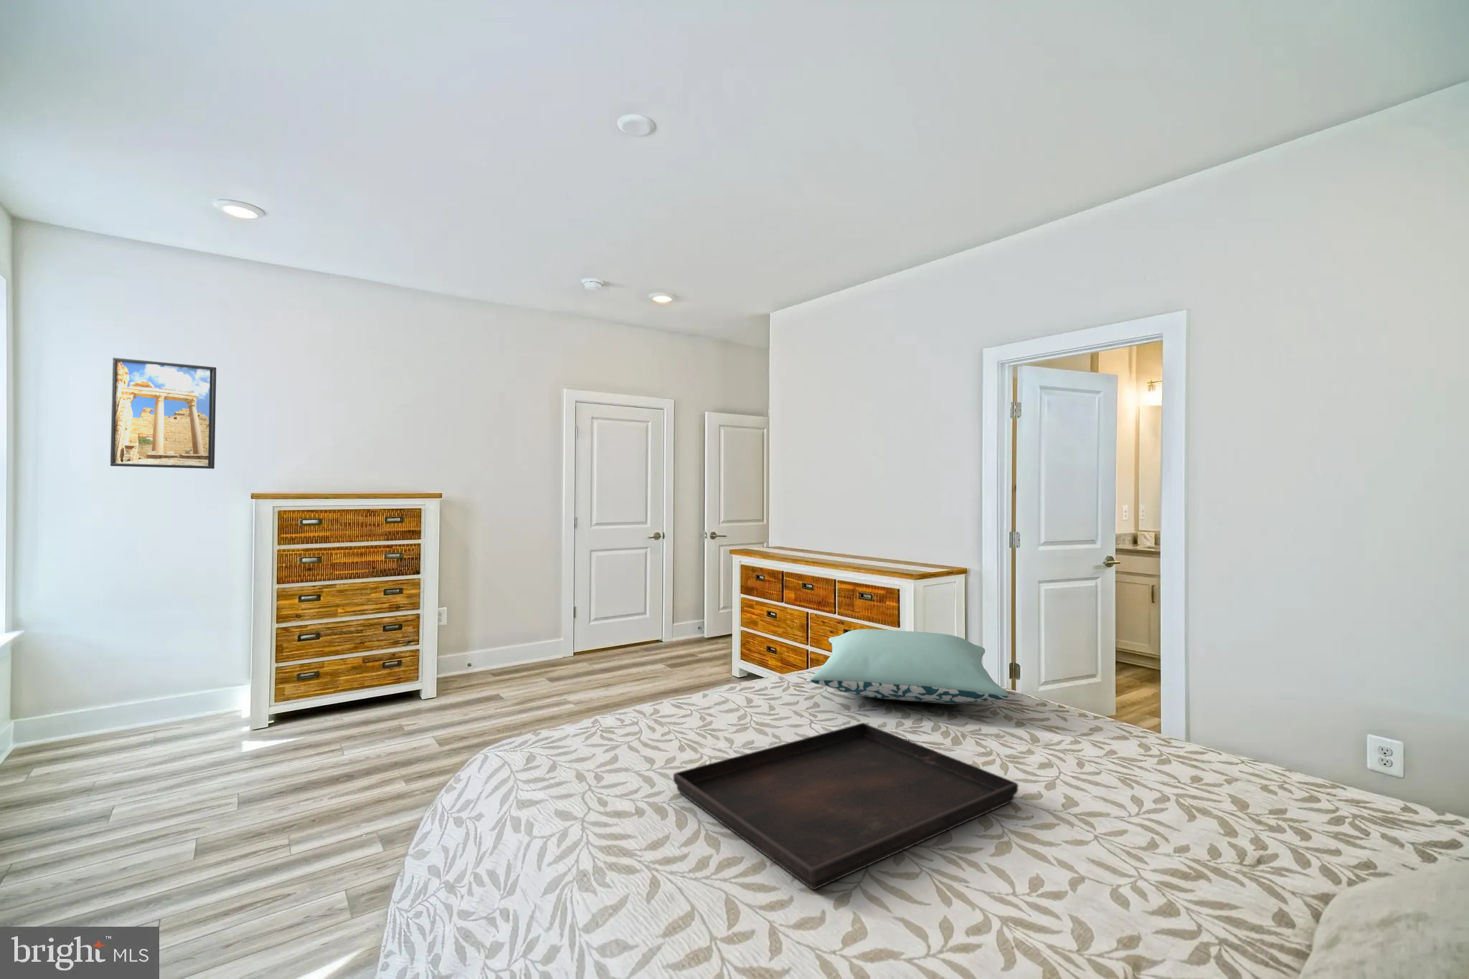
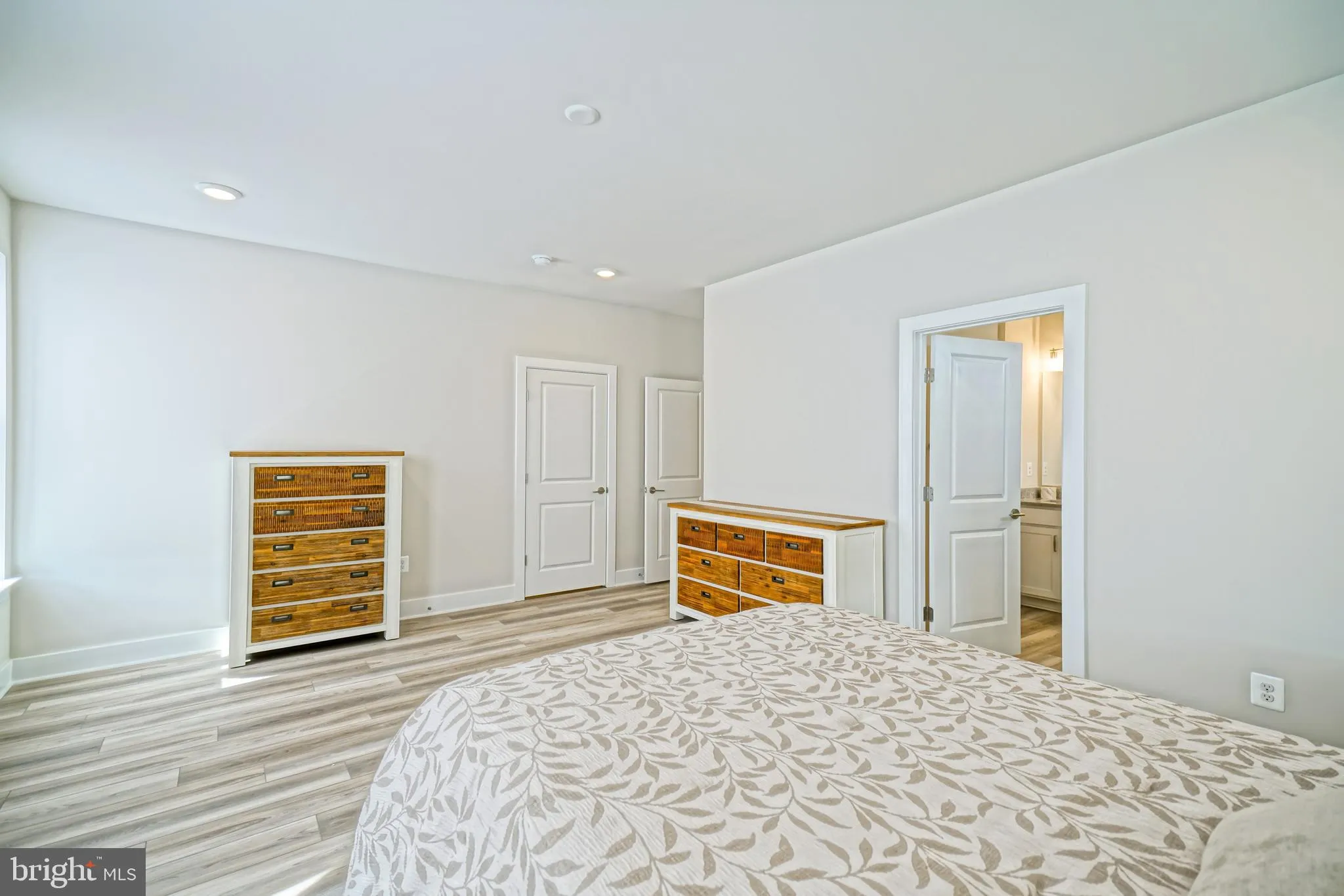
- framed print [109,357,218,470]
- serving tray [673,722,1019,890]
- pillow [809,628,1009,705]
